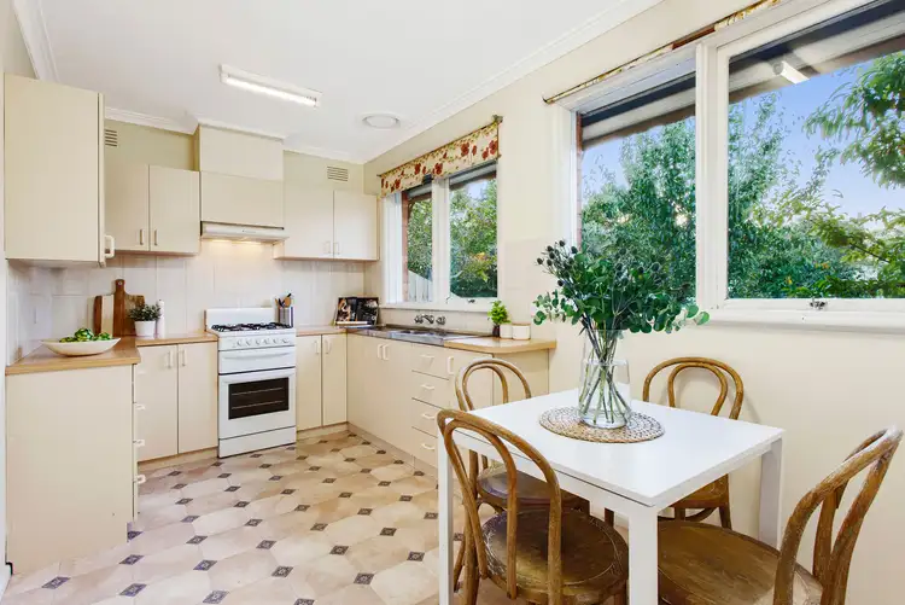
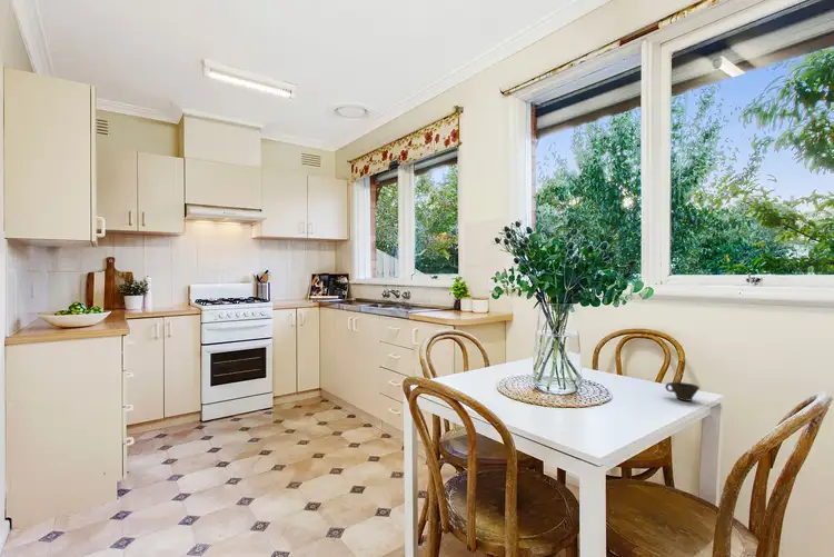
+ cup [664,381,701,402]
